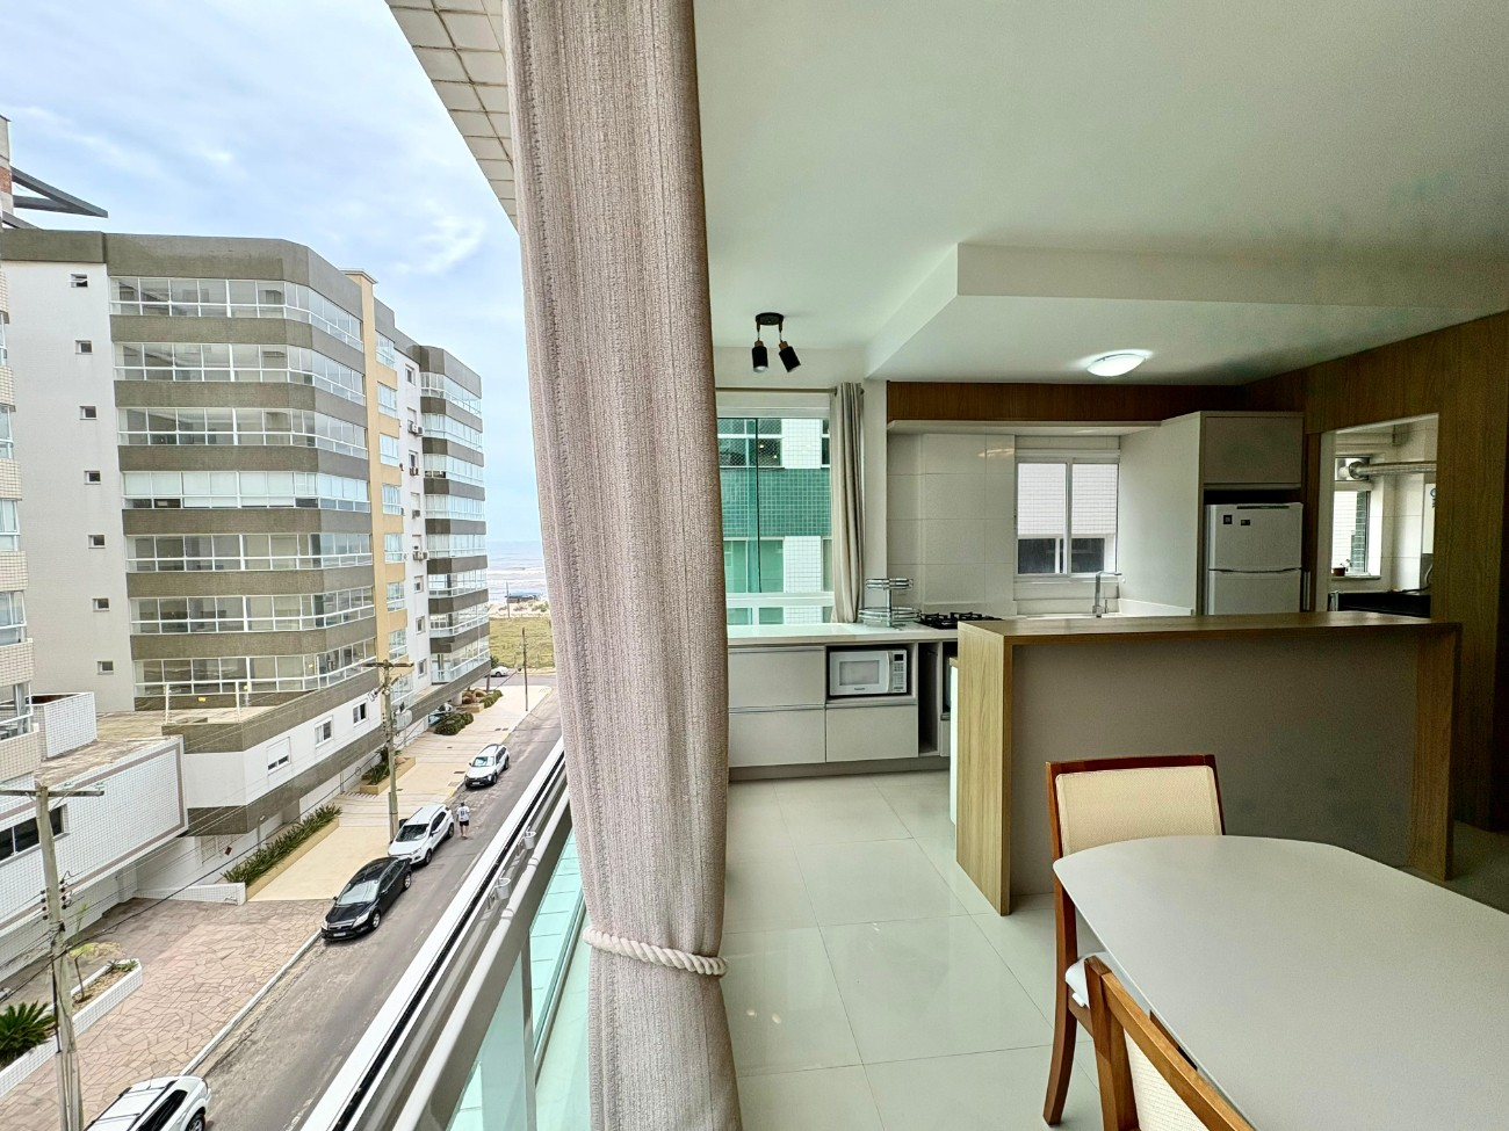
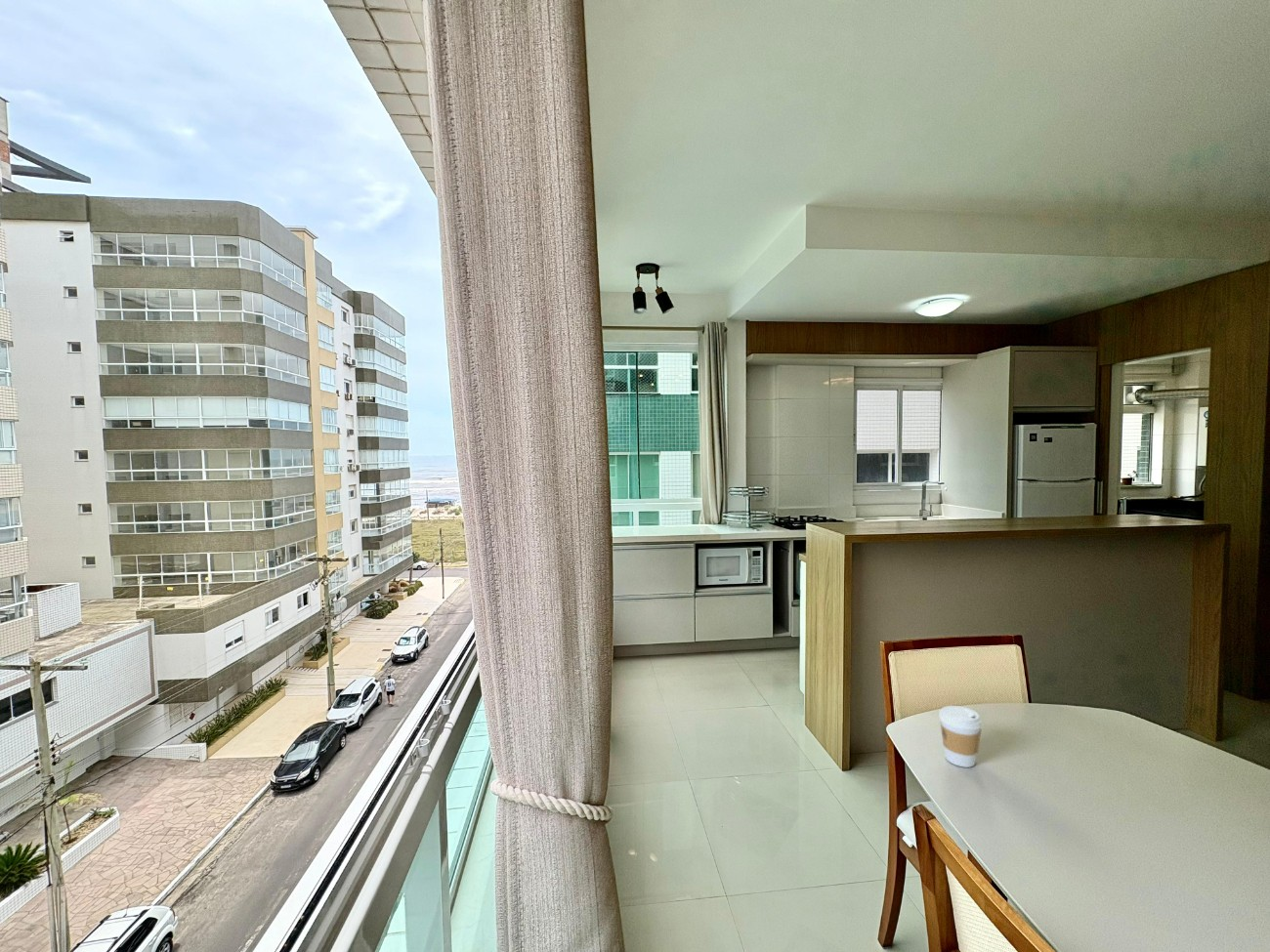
+ coffee cup [938,705,983,768]
